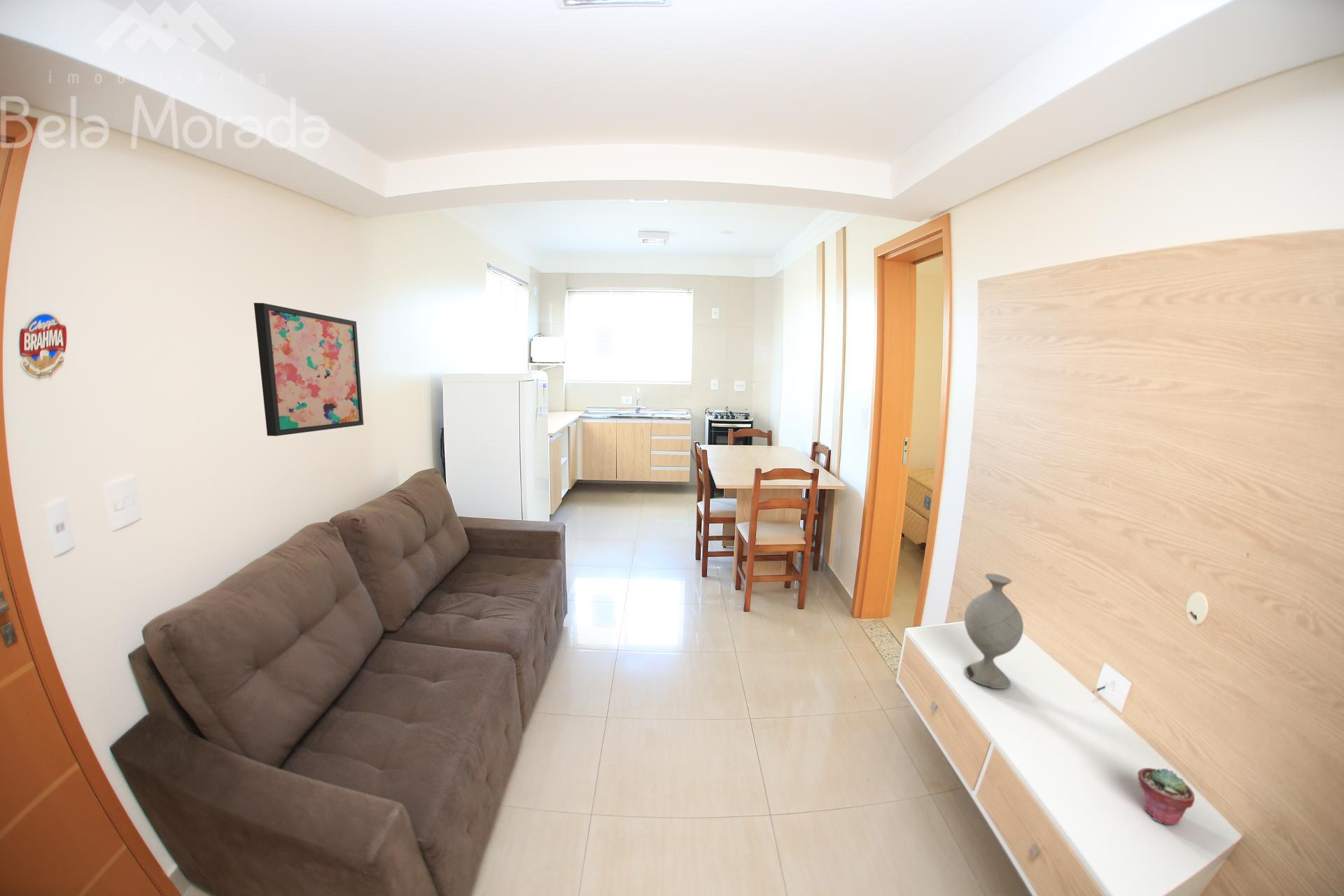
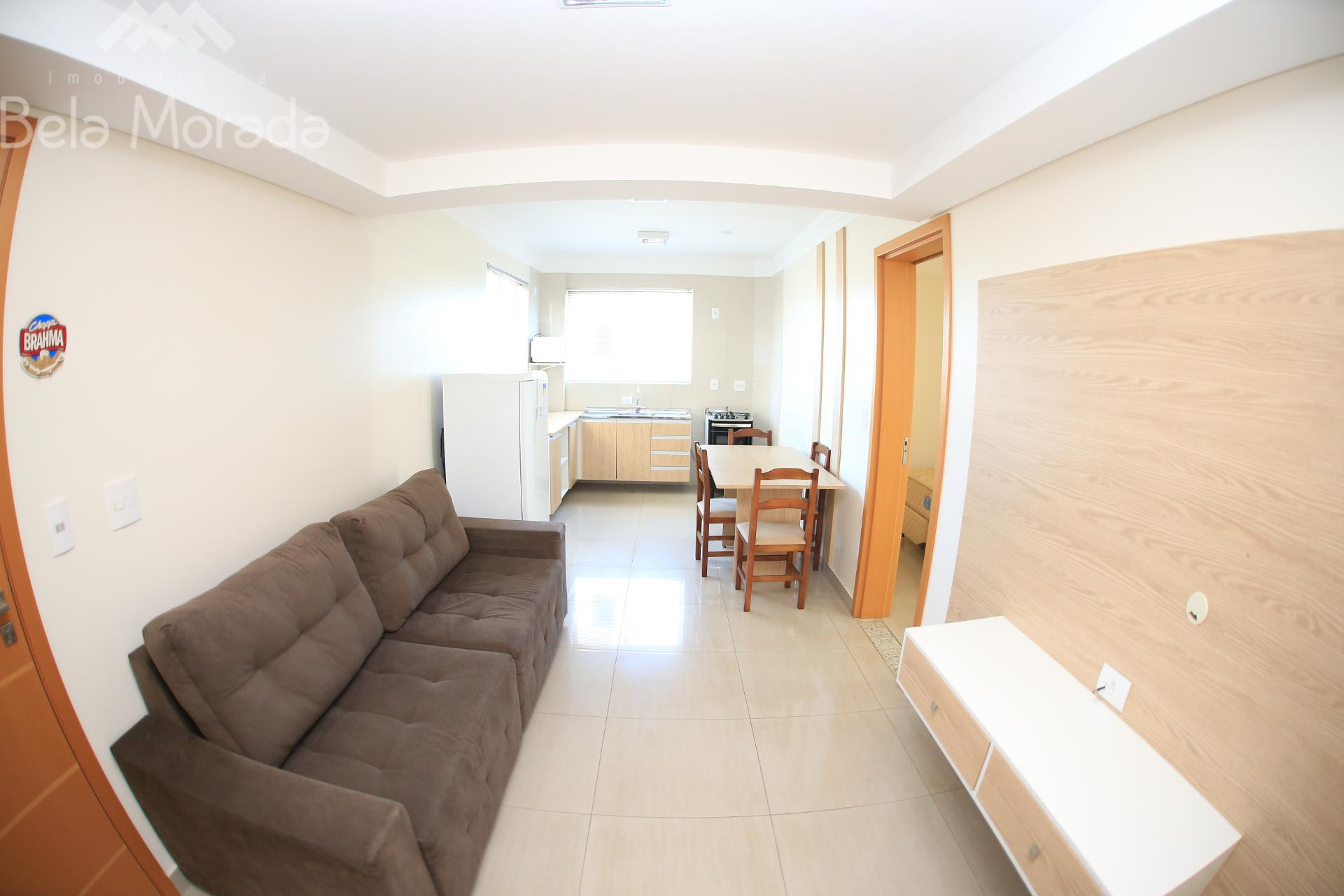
- wall art [253,302,364,437]
- decorative vase [964,573,1024,689]
- potted succulent [1137,767,1195,826]
